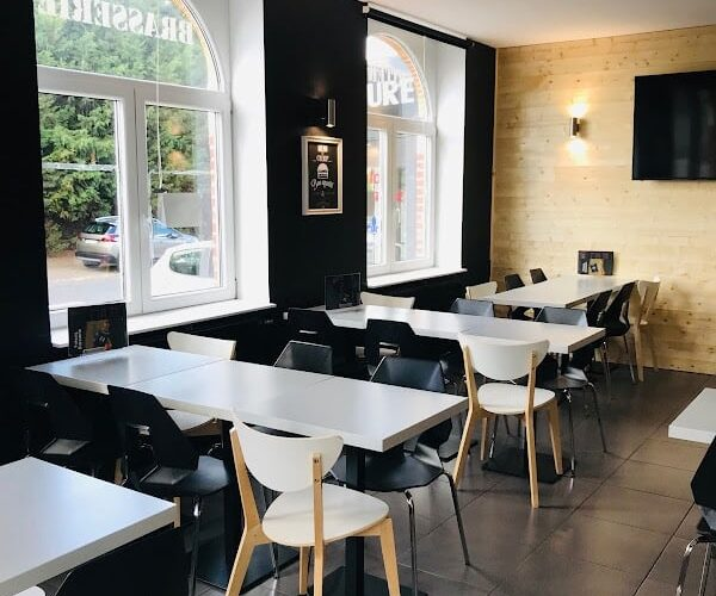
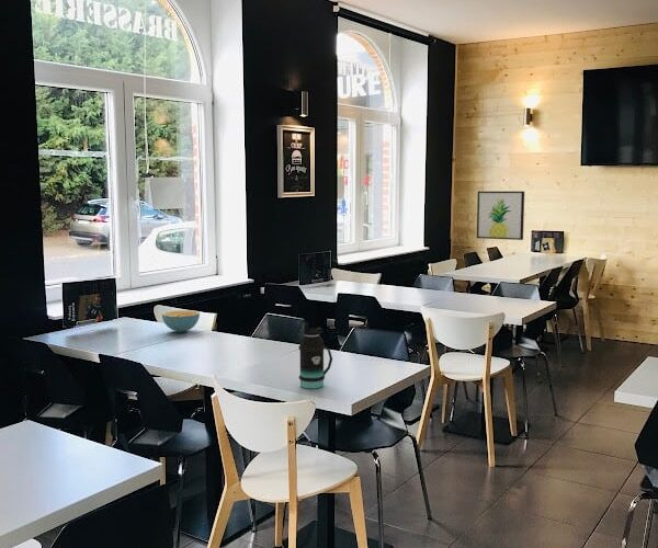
+ cereal bowl [161,309,201,333]
+ wall art [476,191,525,241]
+ bottle [298,321,333,390]
